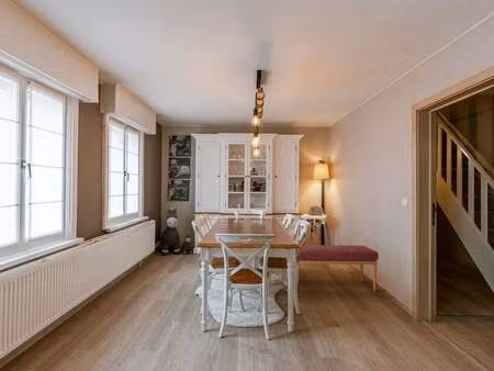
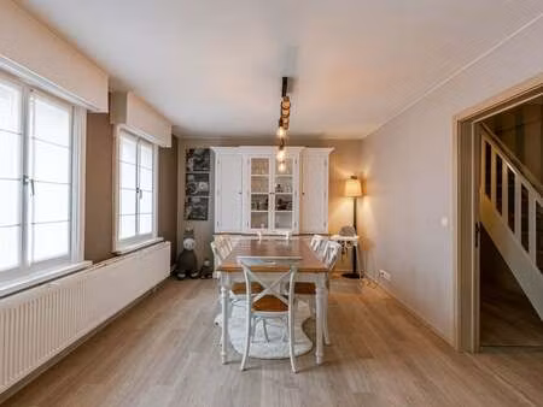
- bench [297,244,380,292]
